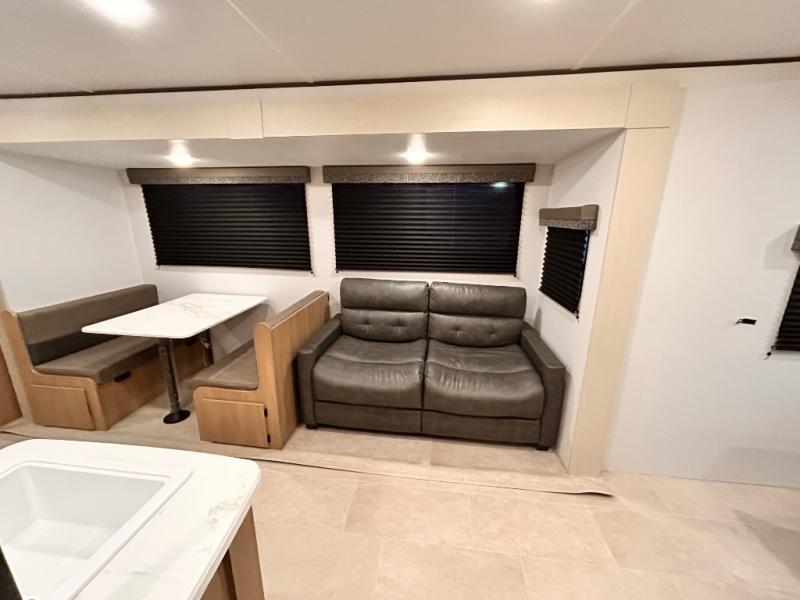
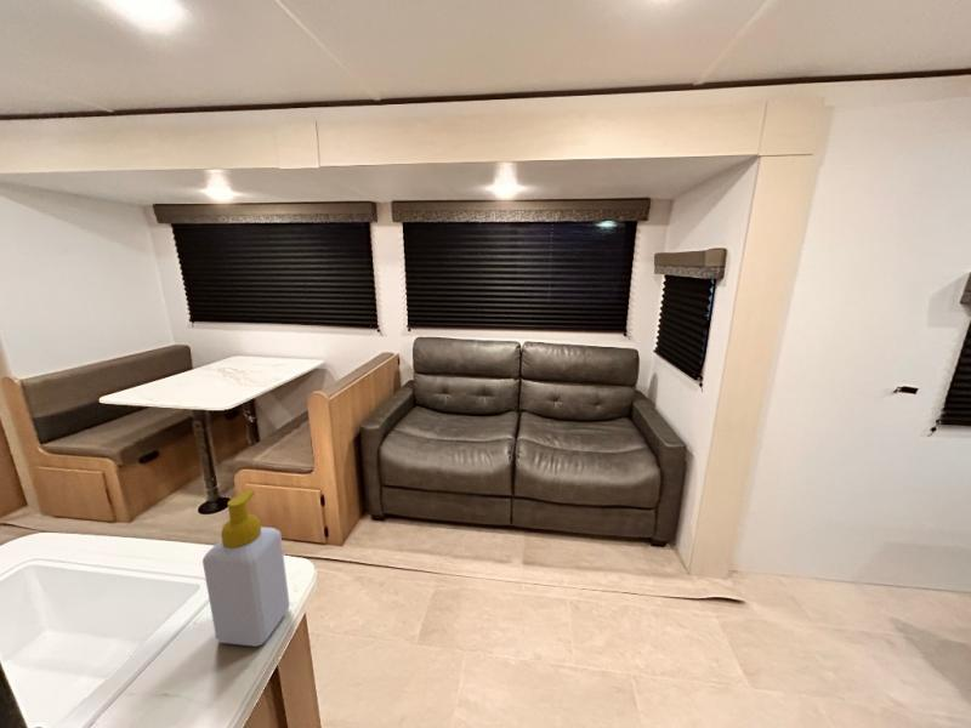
+ soap bottle [201,489,291,648]
